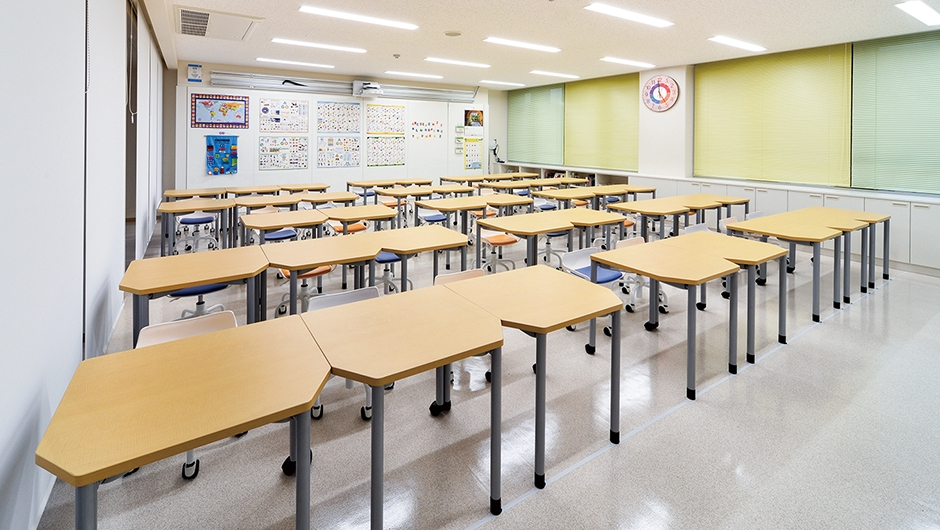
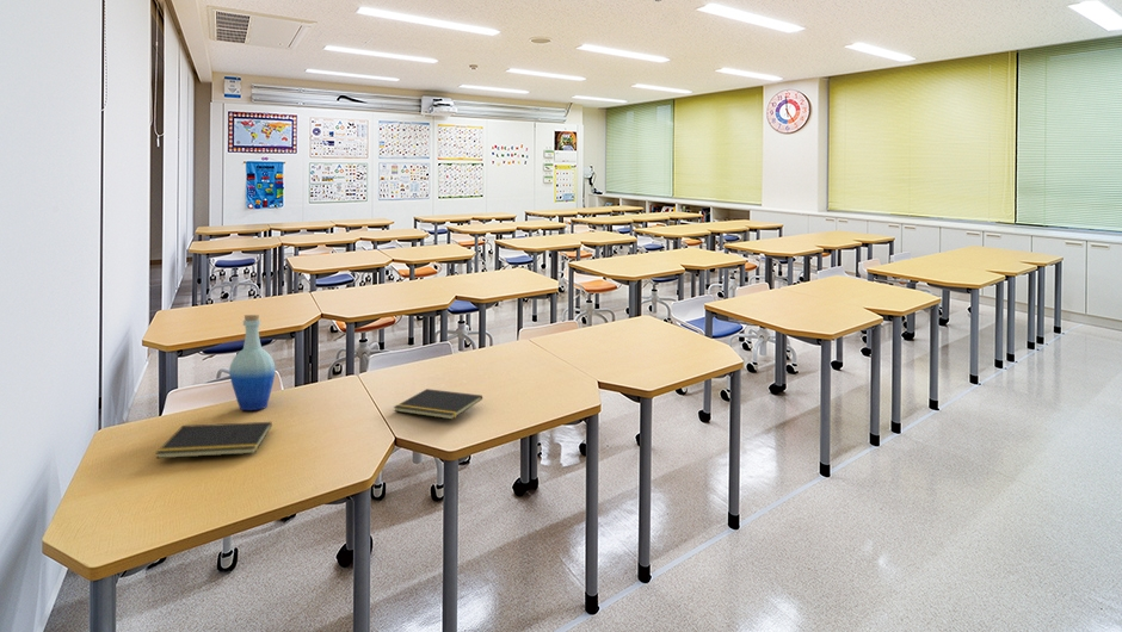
+ bottle [228,314,277,411]
+ notepad [393,388,483,421]
+ notepad [154,421,273,459]
